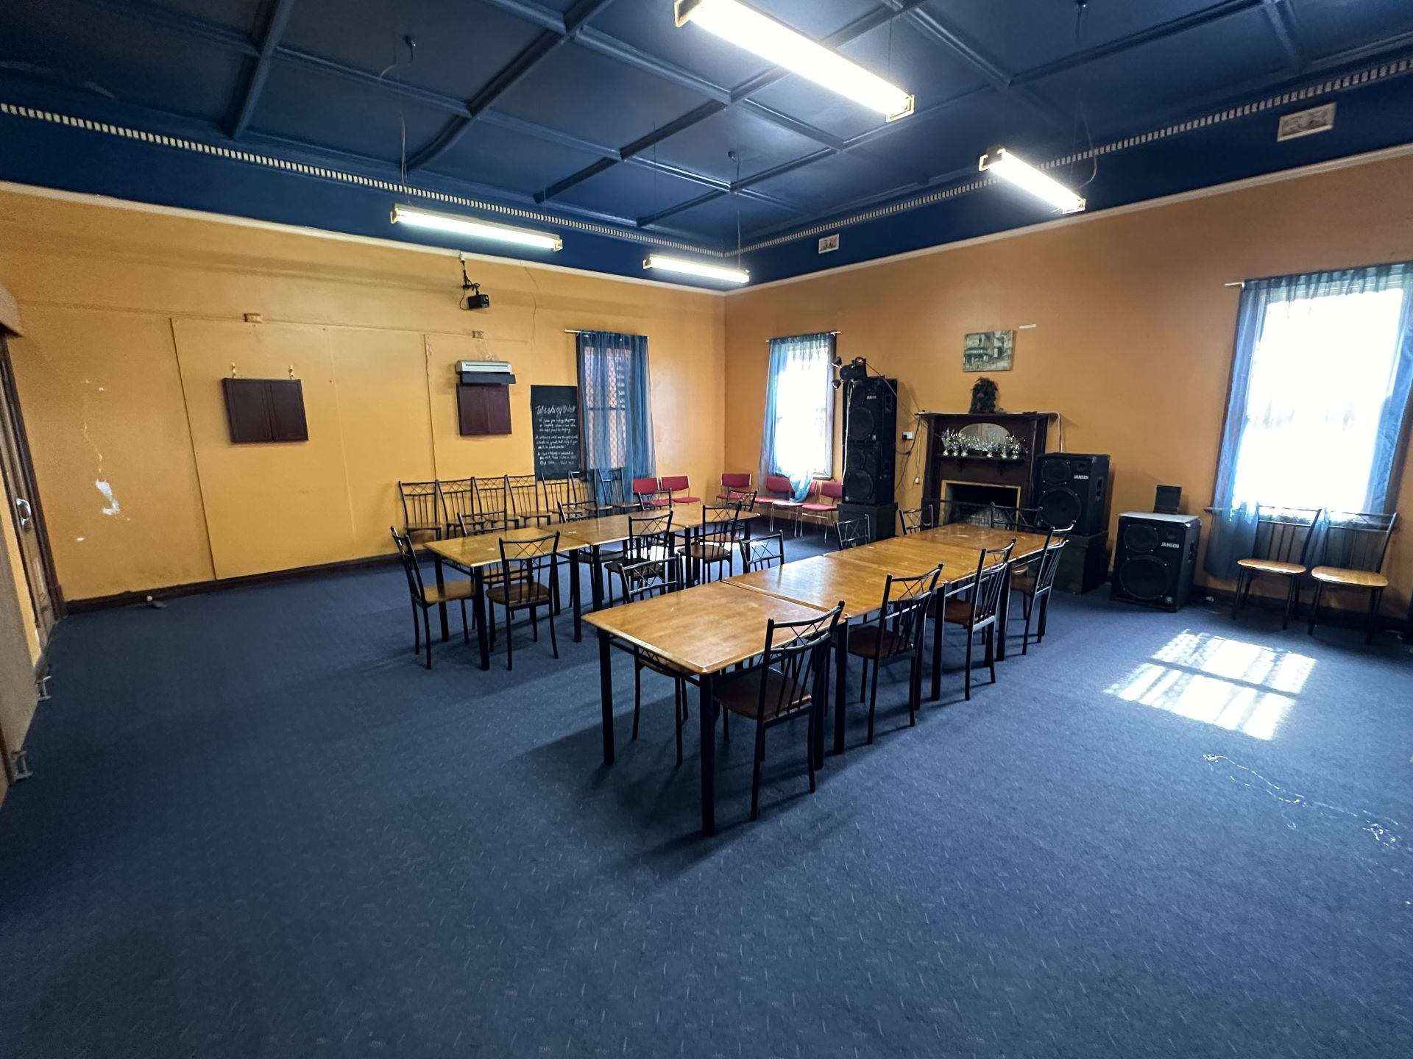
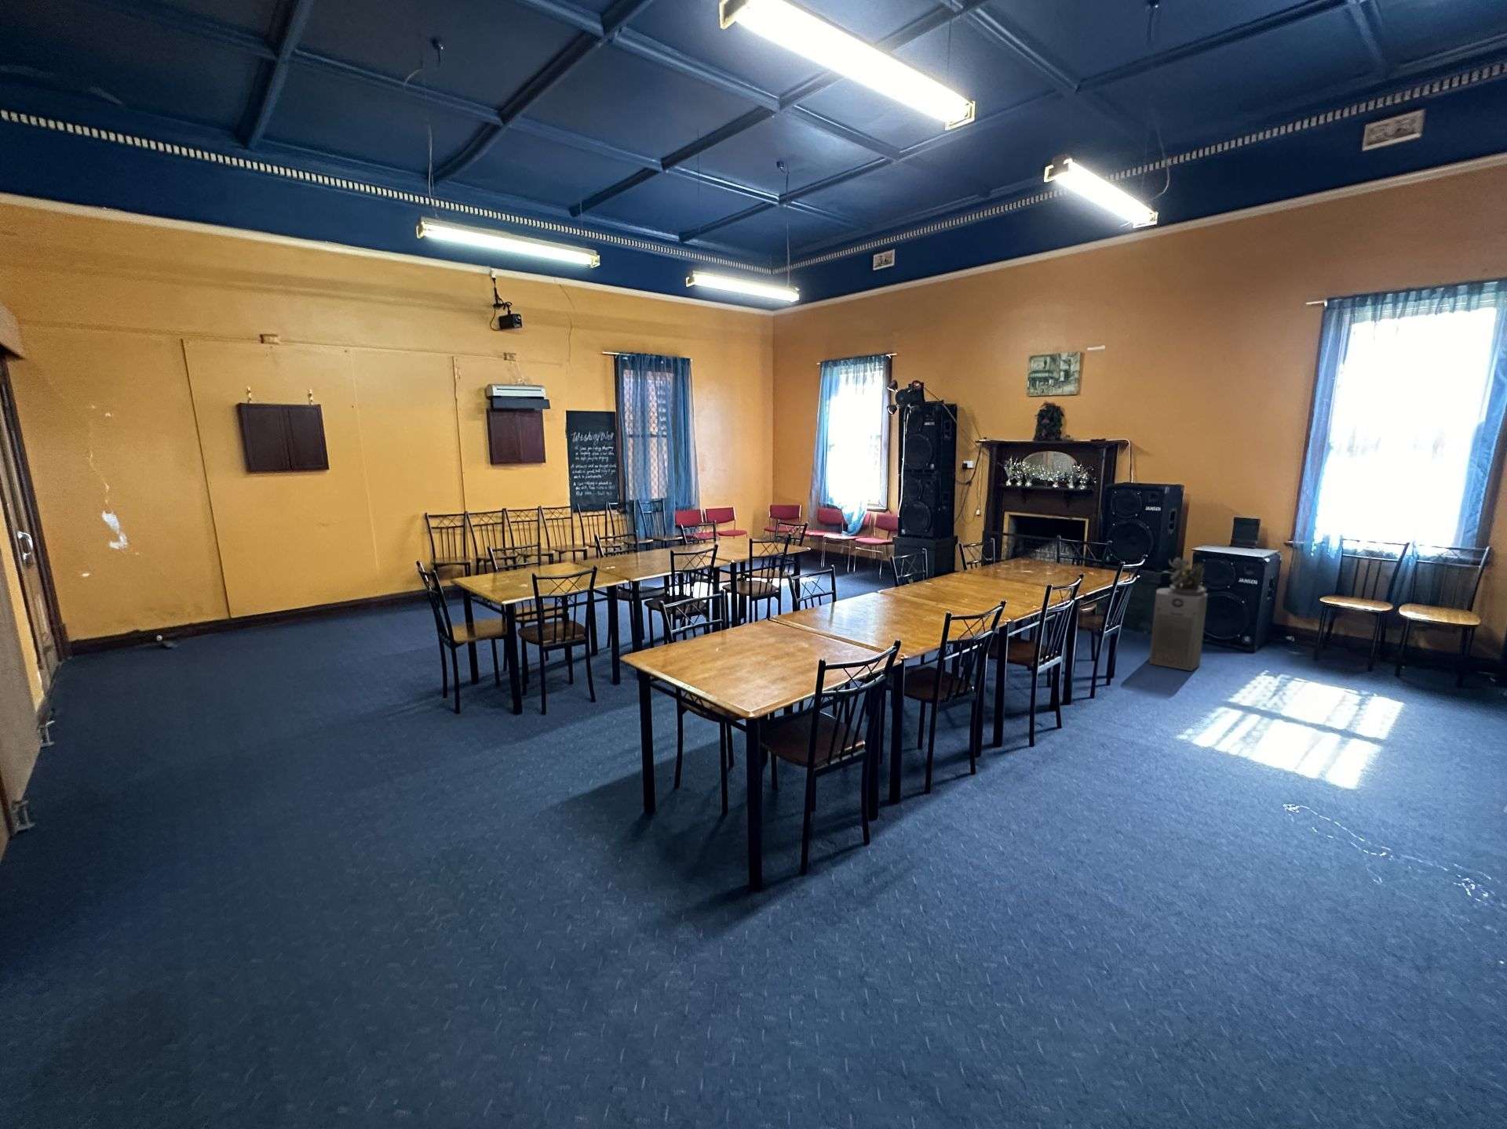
+ fan [1149,587,1209,672]
+ succulent plant [1161,556,1207,595]
